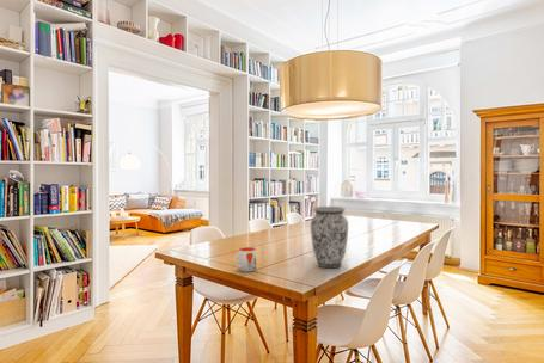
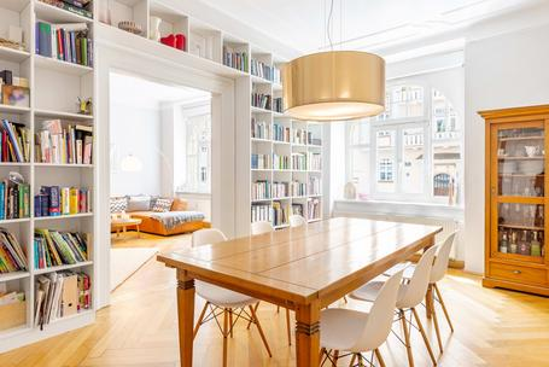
- vase [310,205,349,269]
- mug [233,246,257,273]
